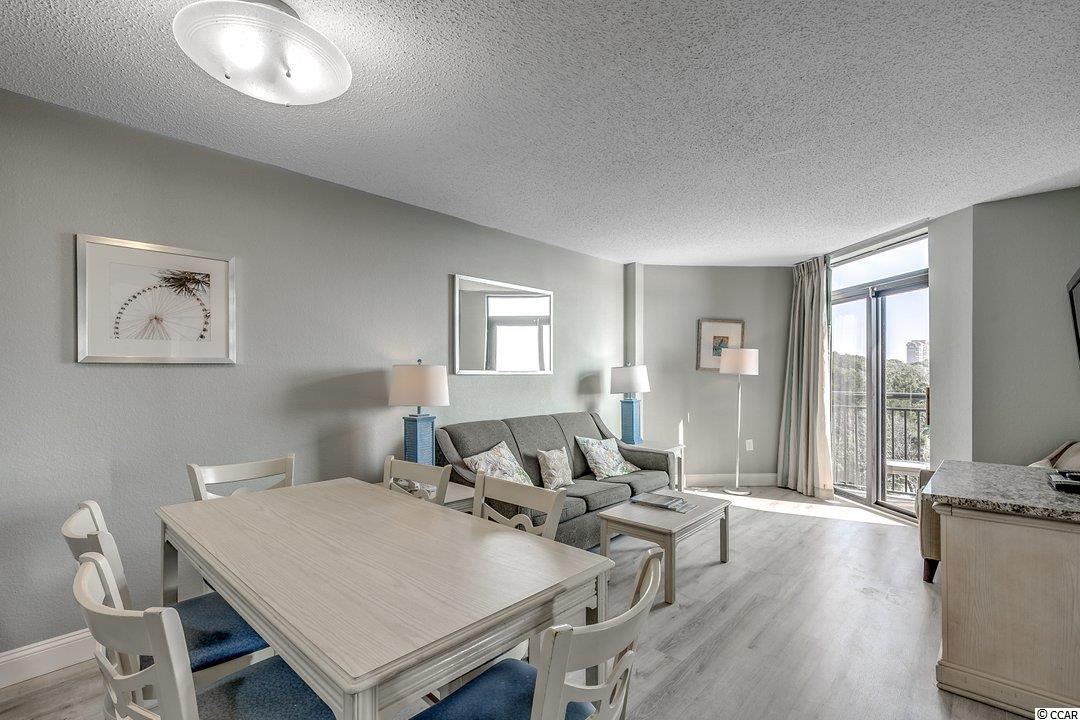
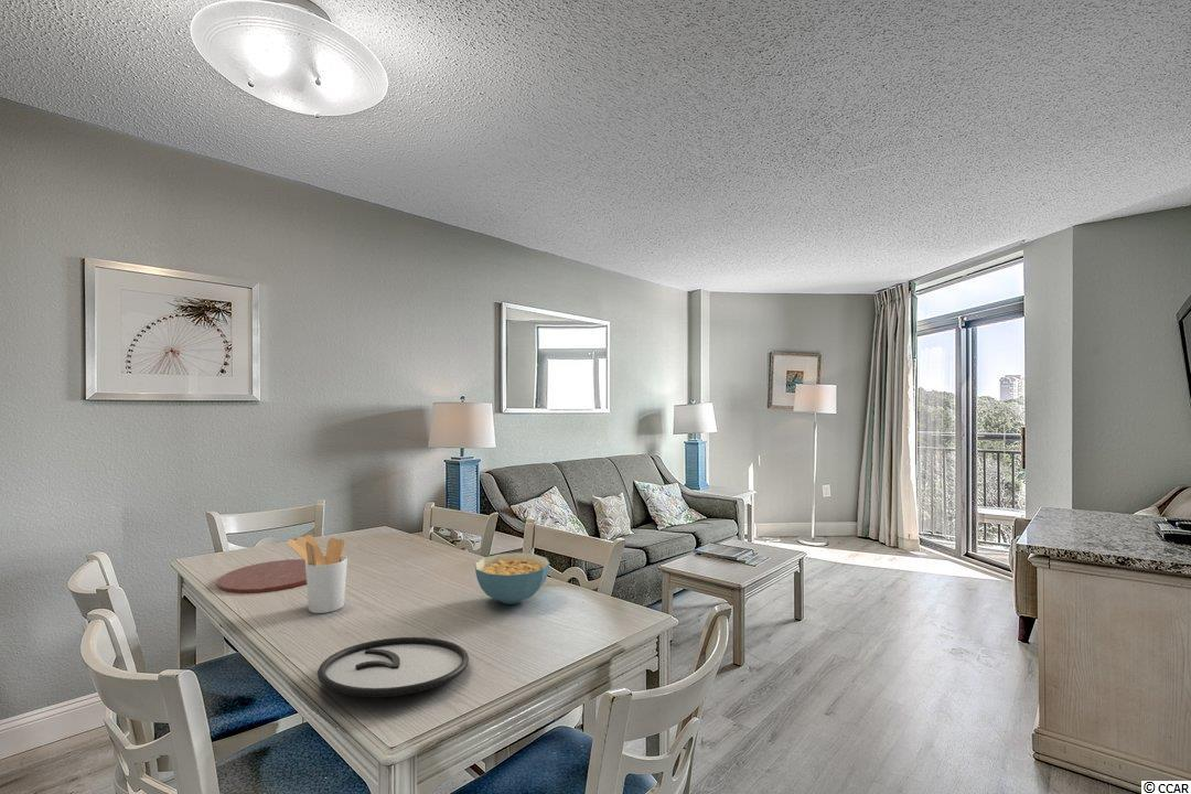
+ cereal bowl [474,551,550,605]
+ plate [216,558,307,594]
+ plate [316,636,470,698]
+ utensil holder [286,534,348,614]
